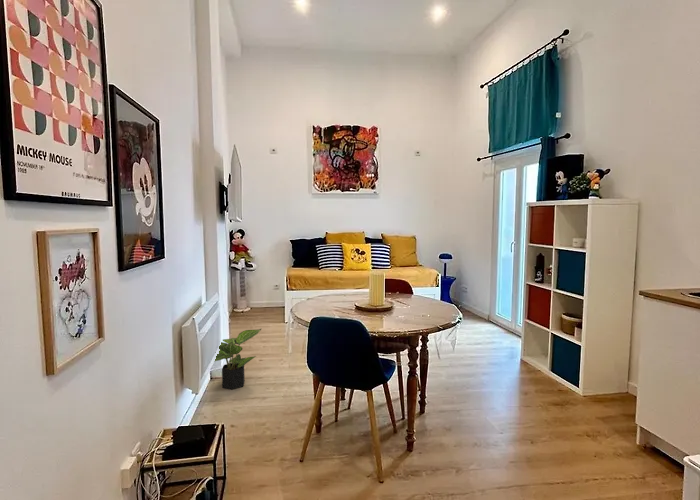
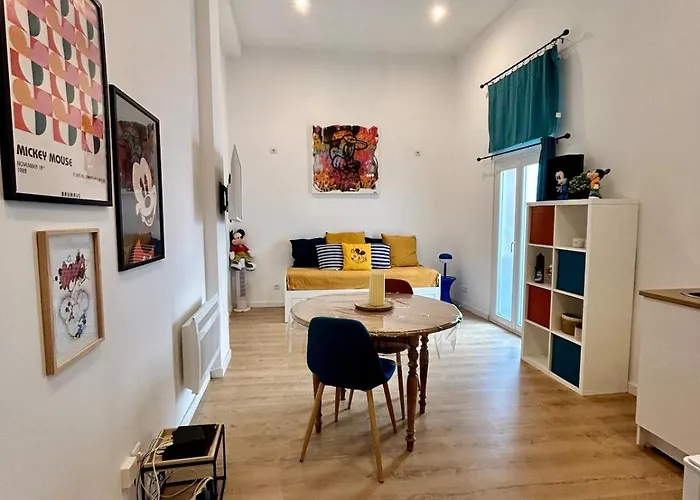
- potted plant [214,328,262,390]
